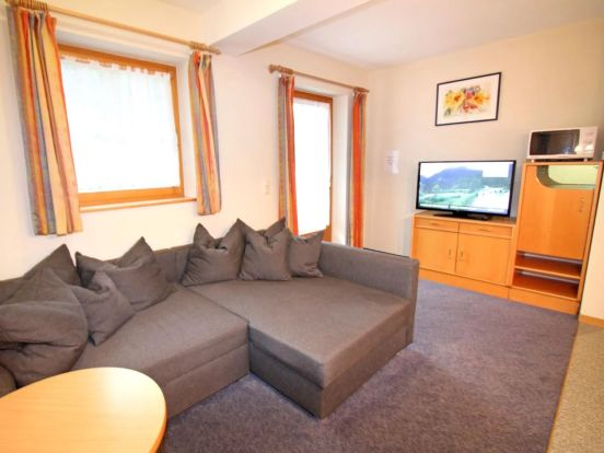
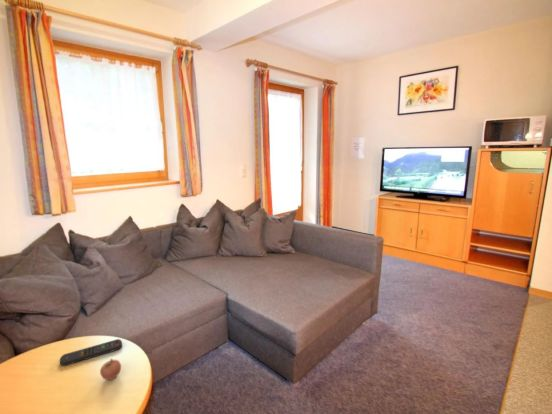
+ remote control [59,338,123,367]
+ fruit [99,357,122,381]
